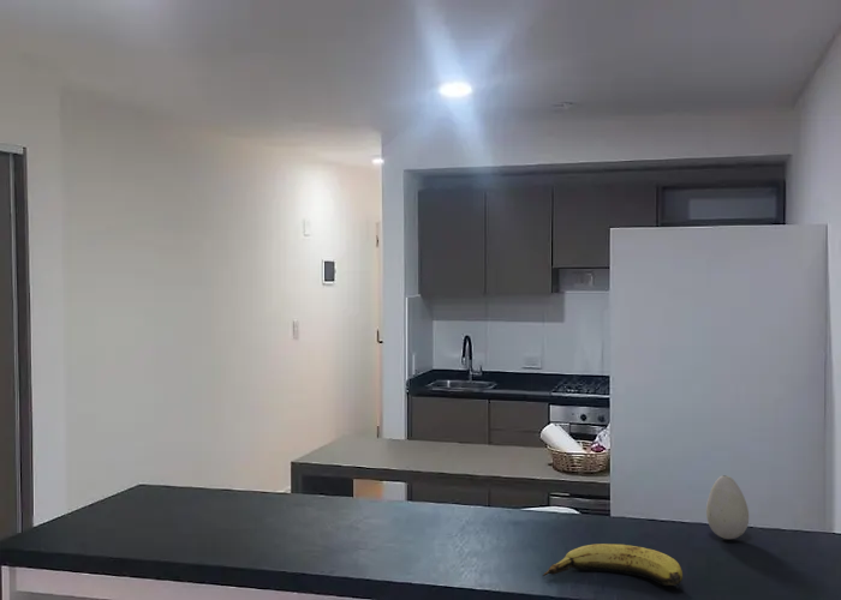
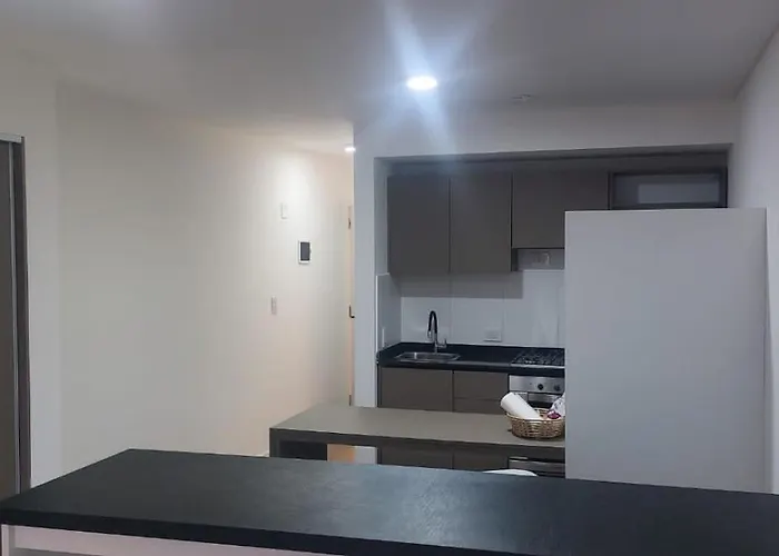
- banana [542,542,684,587]
- decorative egg [705,474,750,540]
